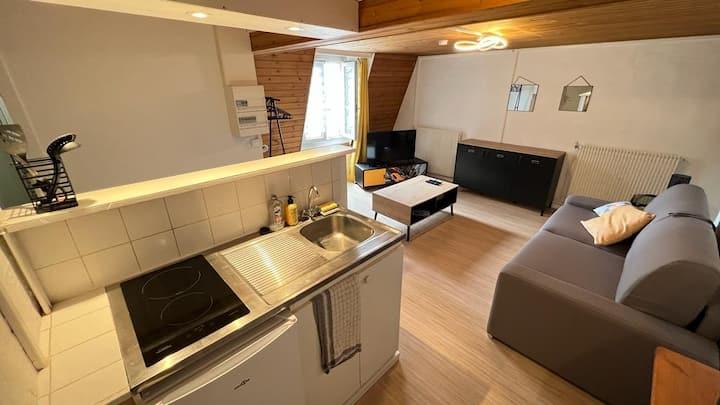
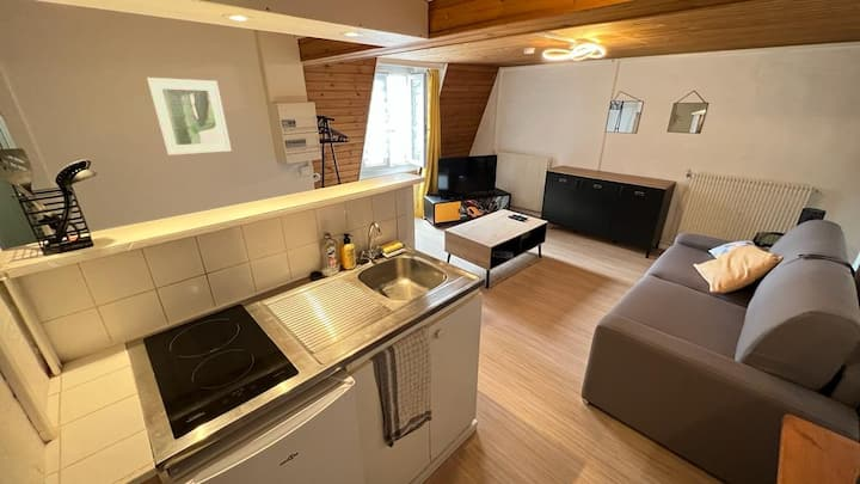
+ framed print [146,76,233,157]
